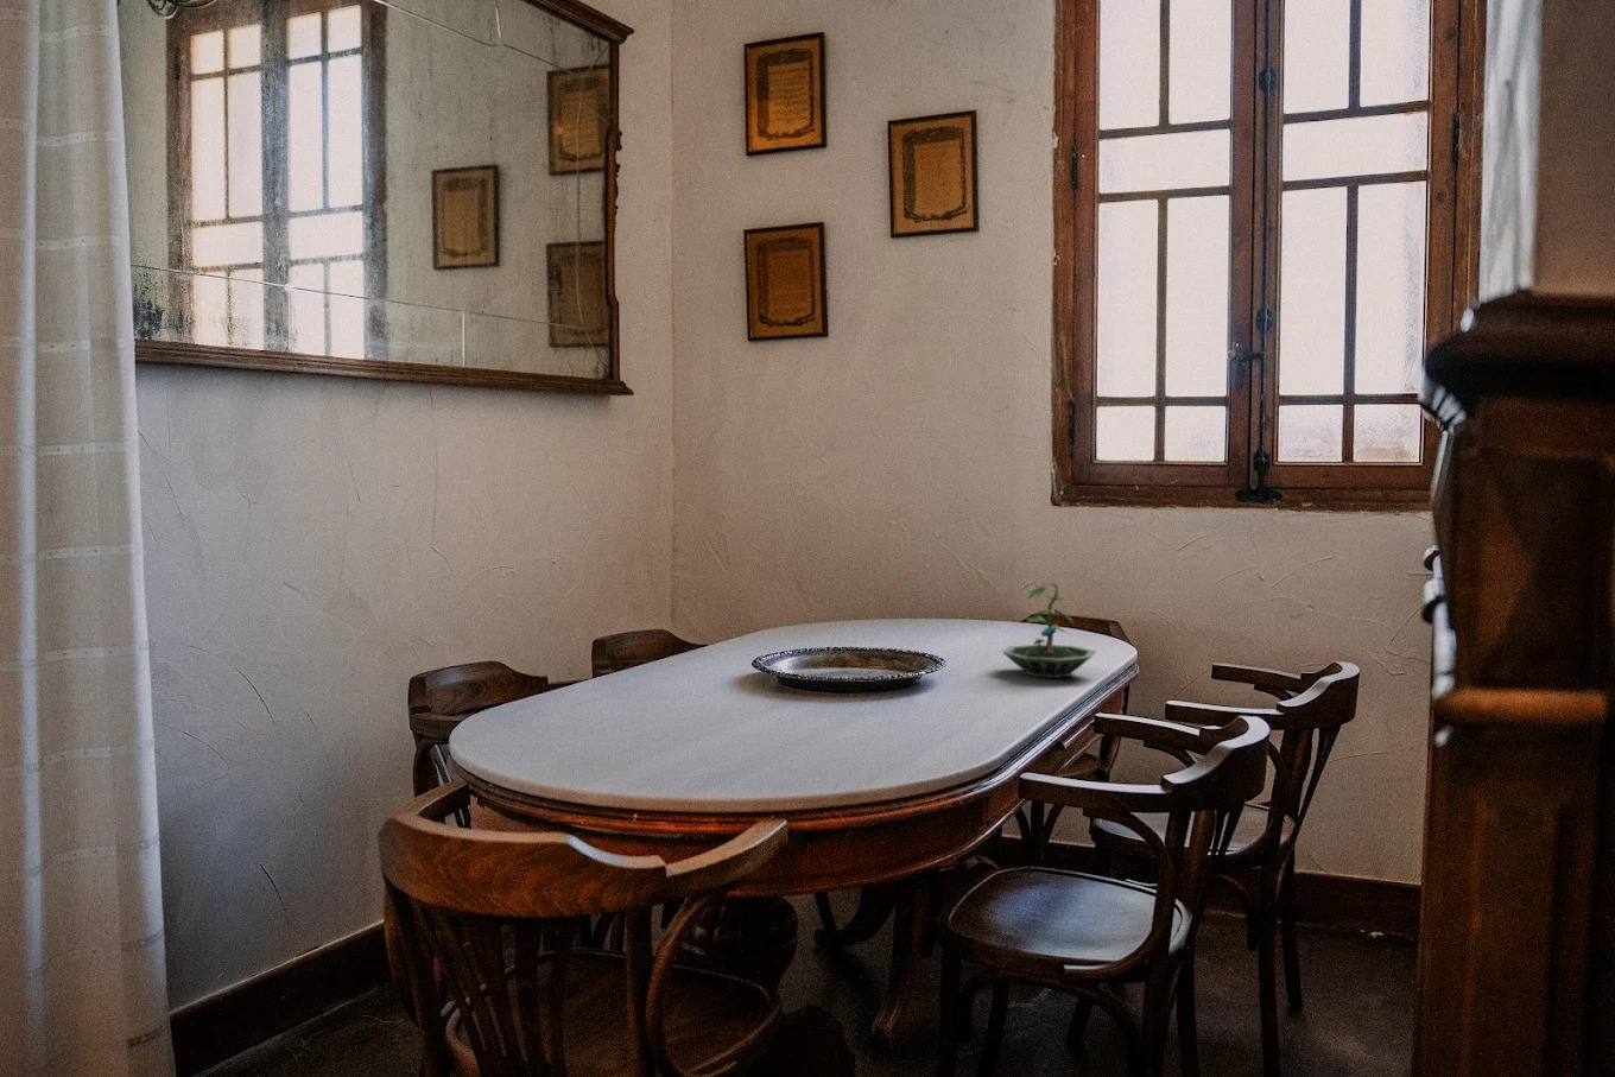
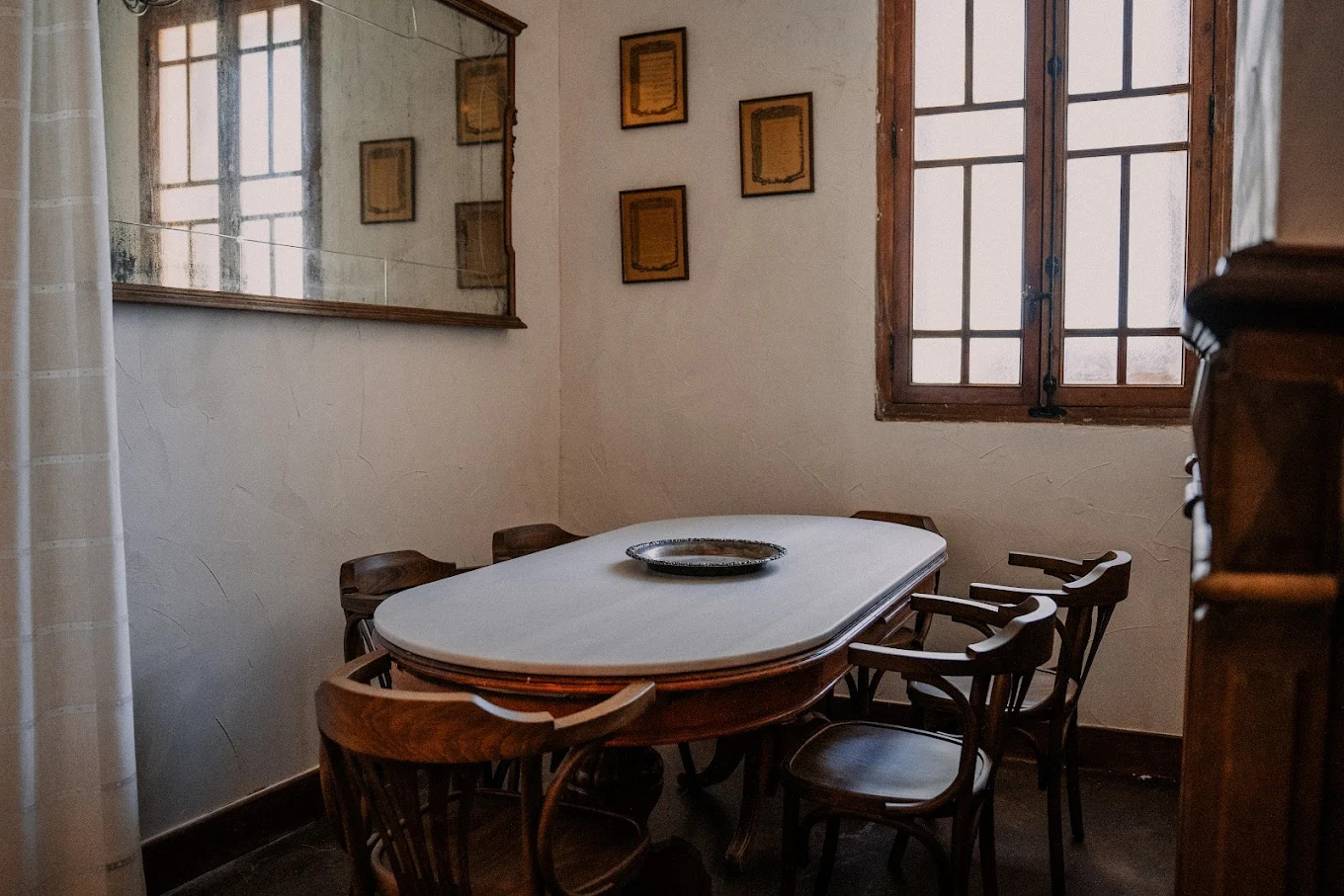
- terrarium [1001,582,1097,679]
